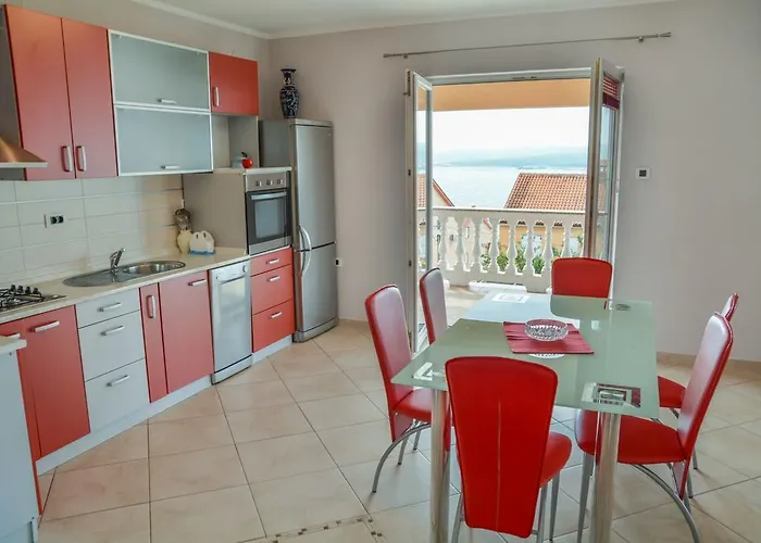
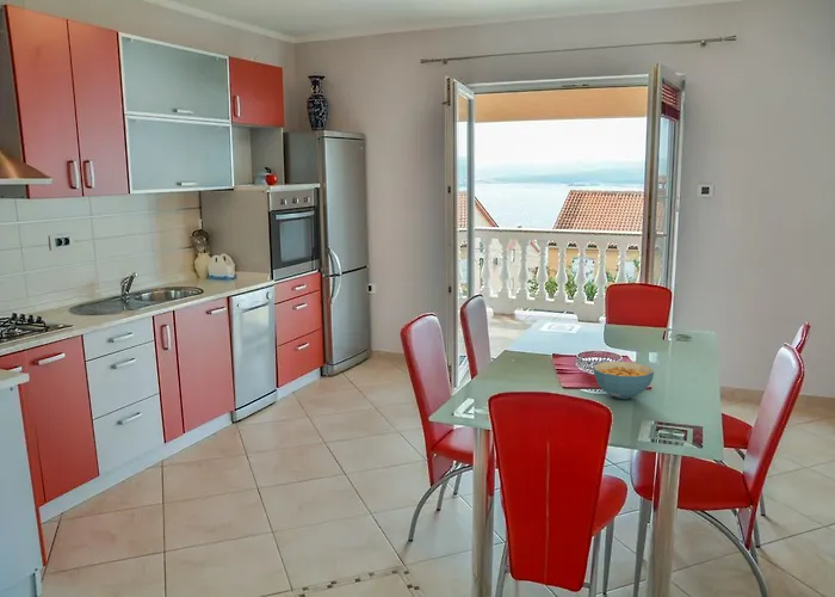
+ cereal bowl [592,361,655,400]
